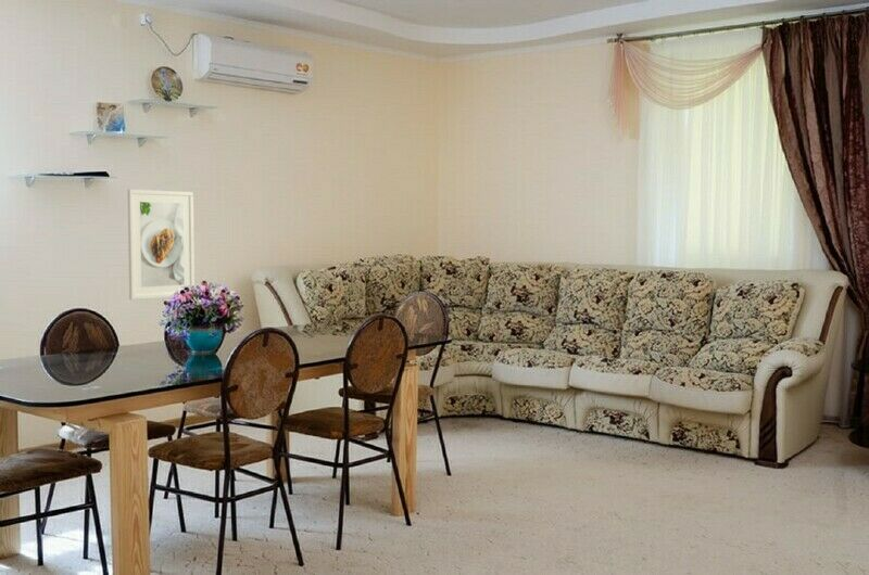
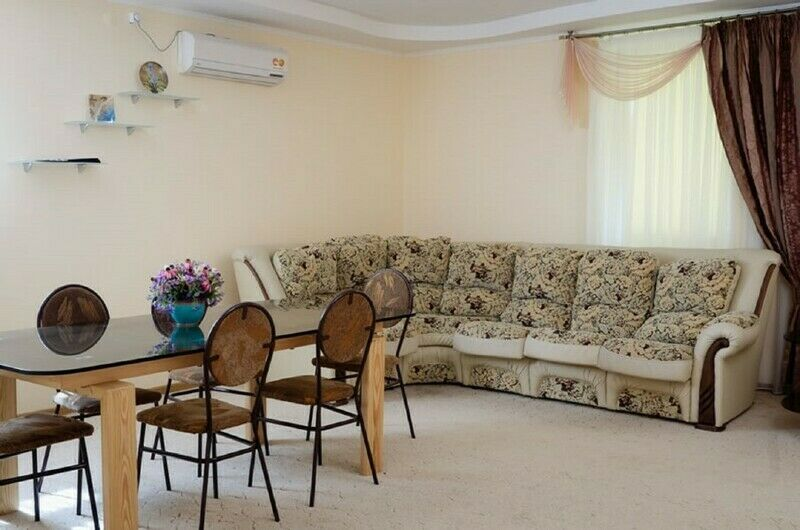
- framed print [126,189,196,301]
